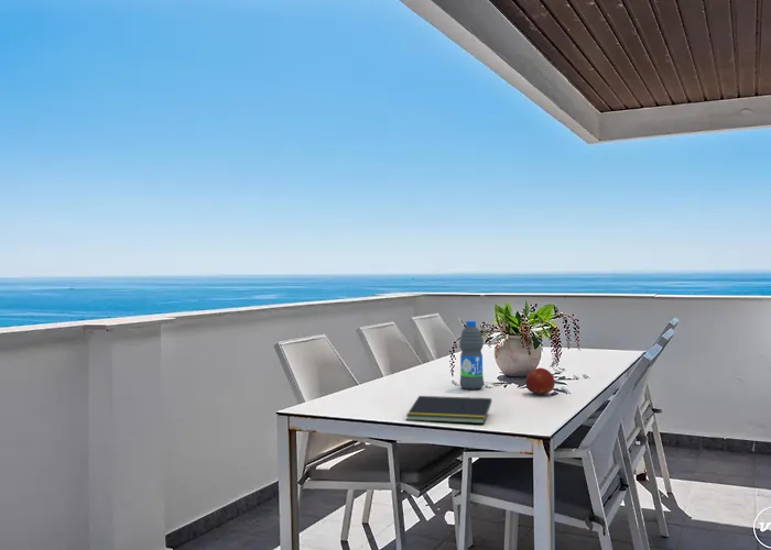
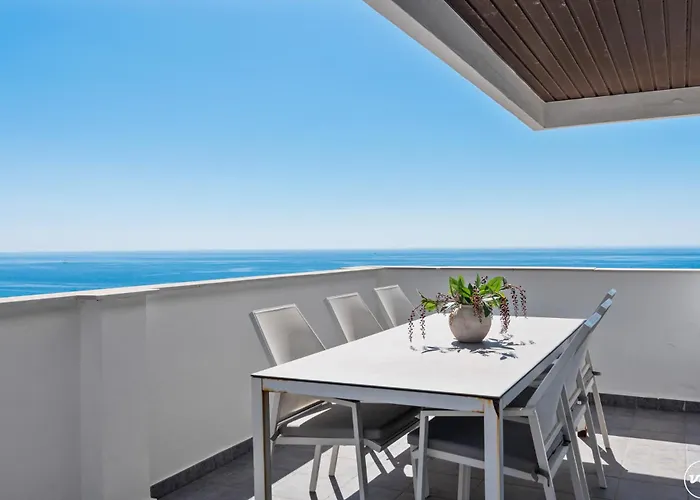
- notepad [405,395,492,425]
- water bottle [458,320,485,391]
- fruit [524,367,556,396]
